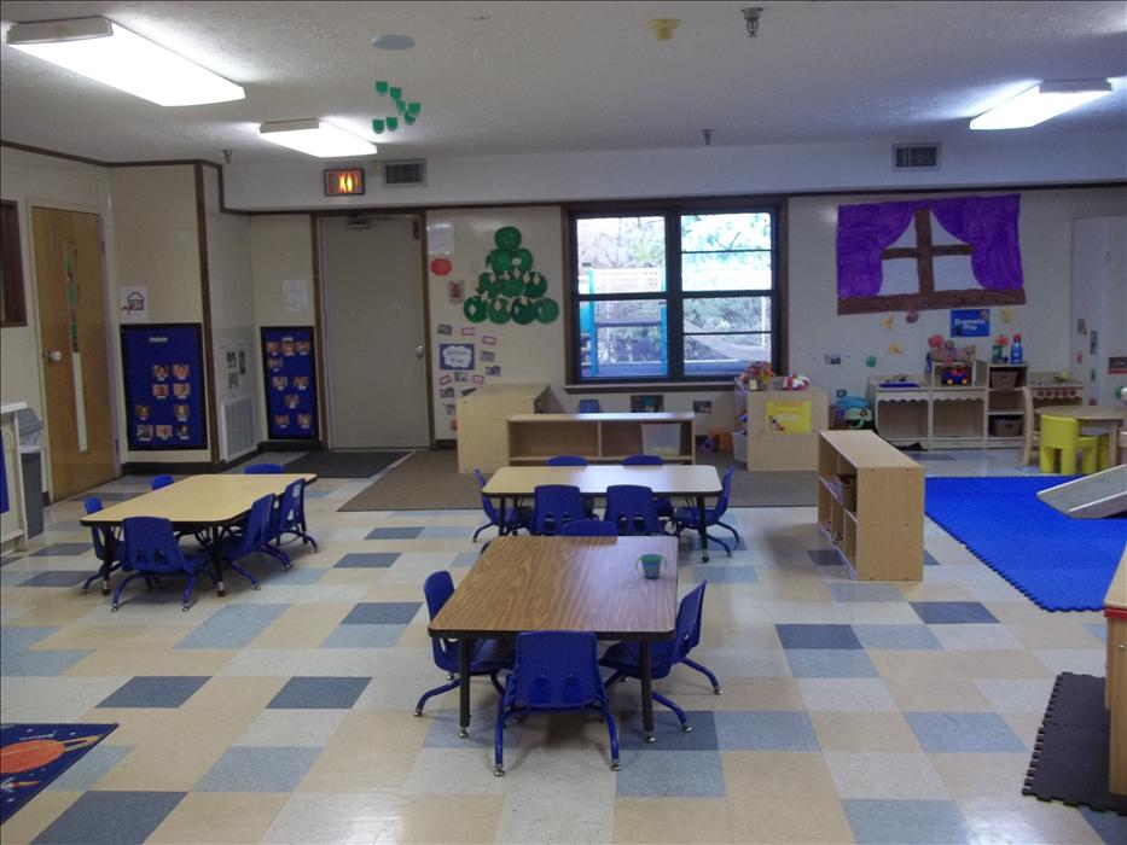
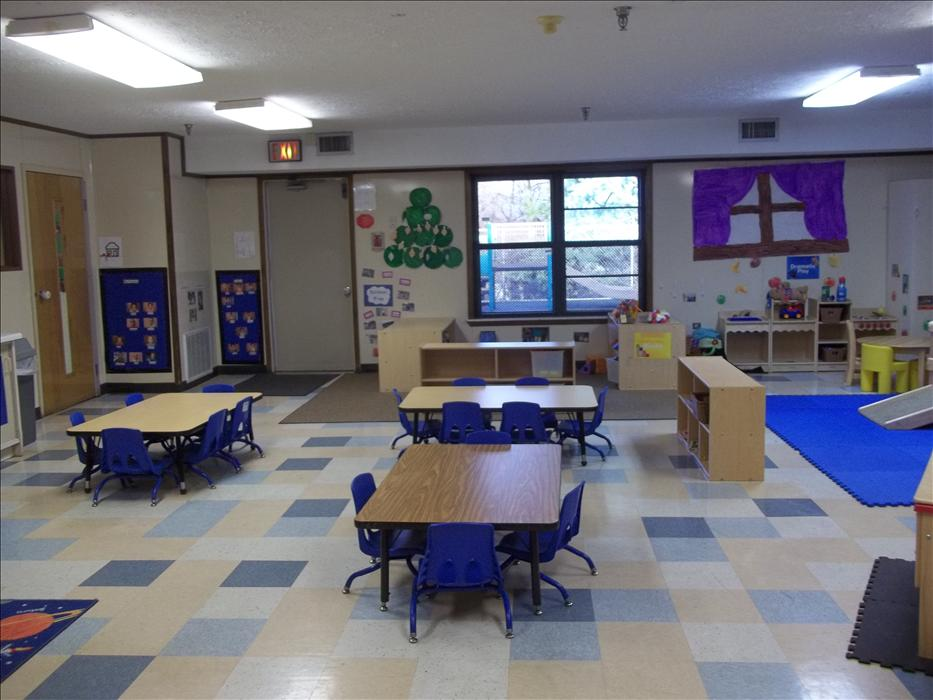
- ceiling mobile [371,34,422,135]
- snack cup [634,553,668,579]
